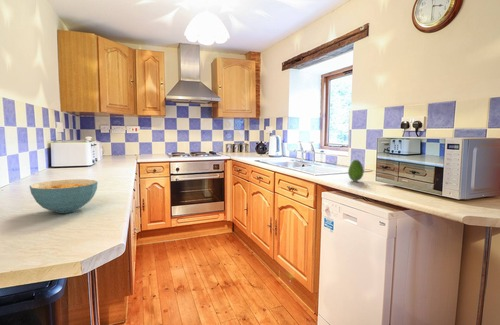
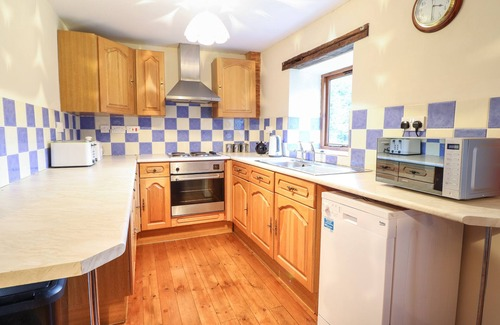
- fruit [347,159,365,182]
- cereal bowl [29,178,99,214]
